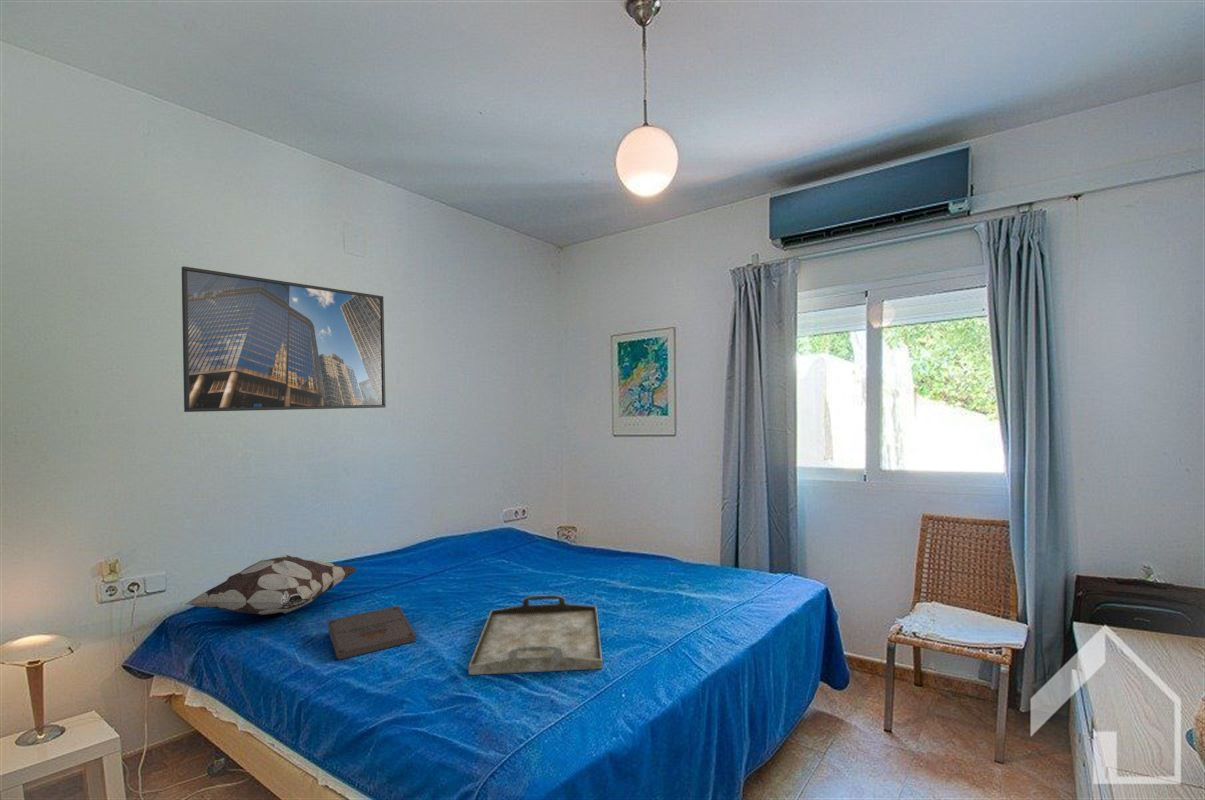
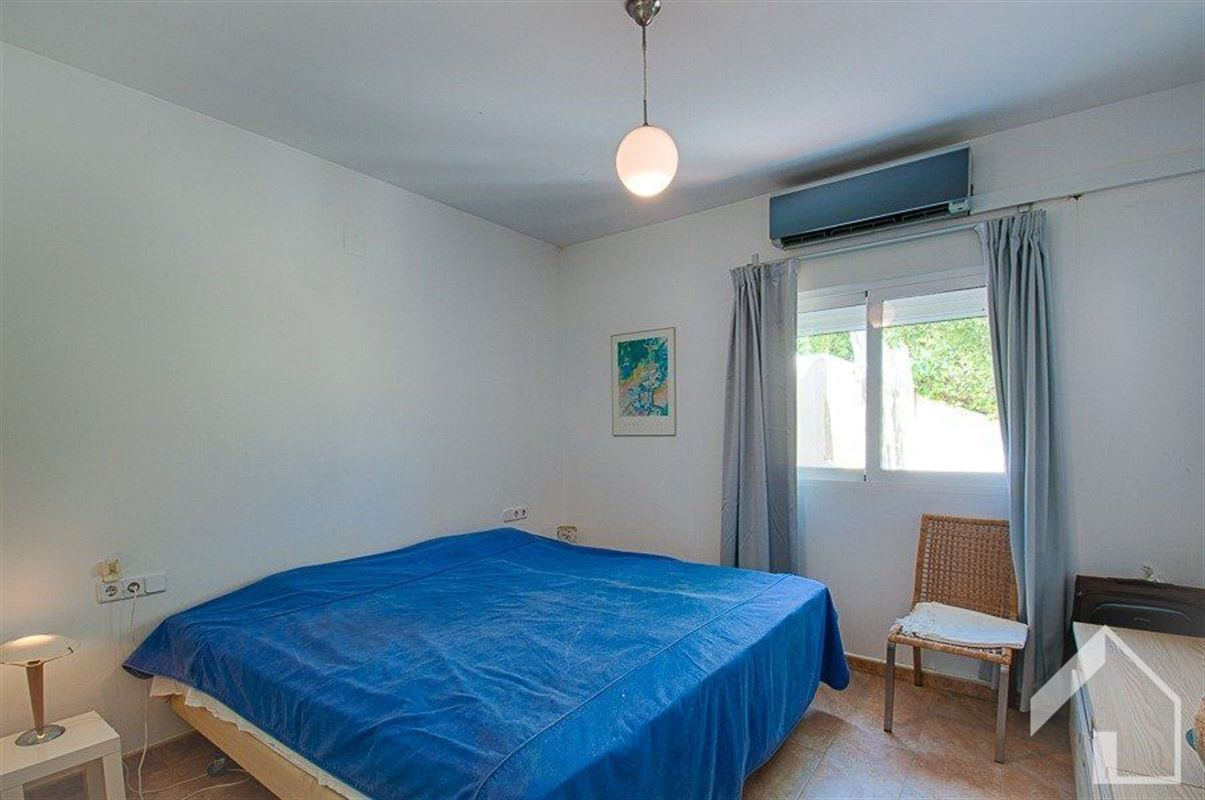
- pizza box [327,605,417,661]
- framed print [181,265,387,413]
- serving tray [468,594,603,676]
- decorative pillow [185,554,359,616]
